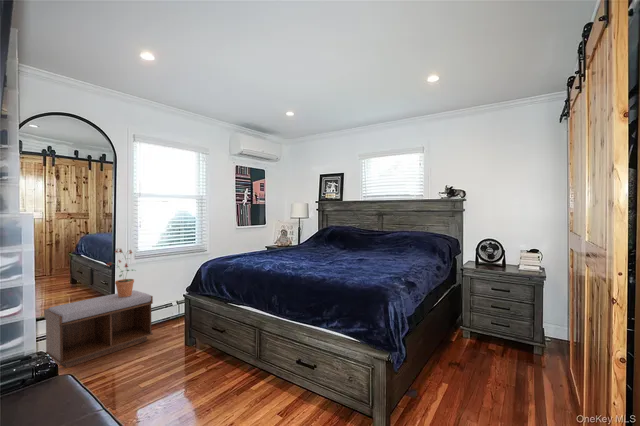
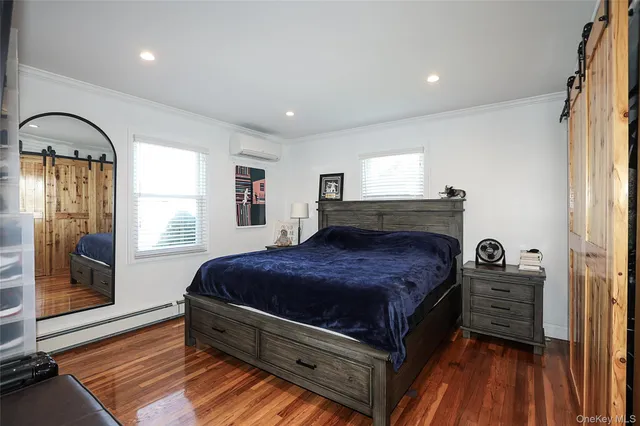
- bench [43,289,154,369]
- potted plant [106,247,137,297]
